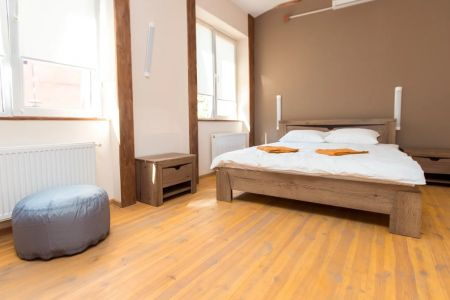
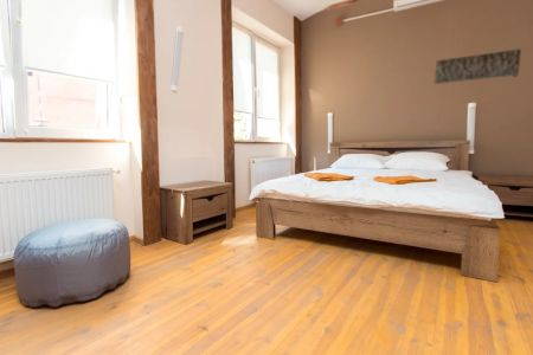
+ wall relief [432,47,522,86]
